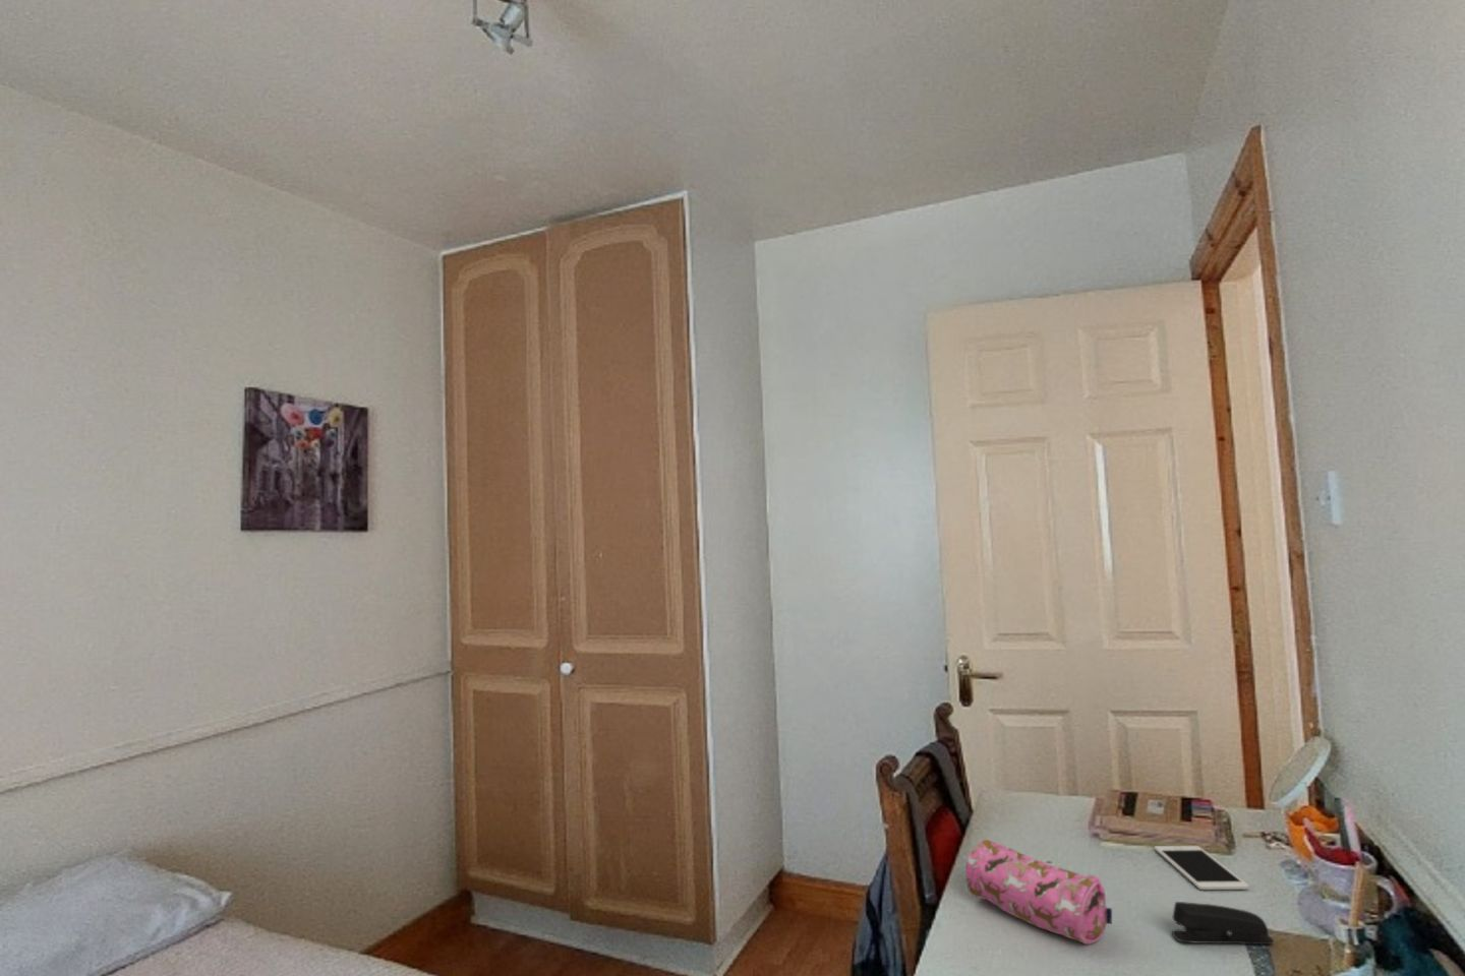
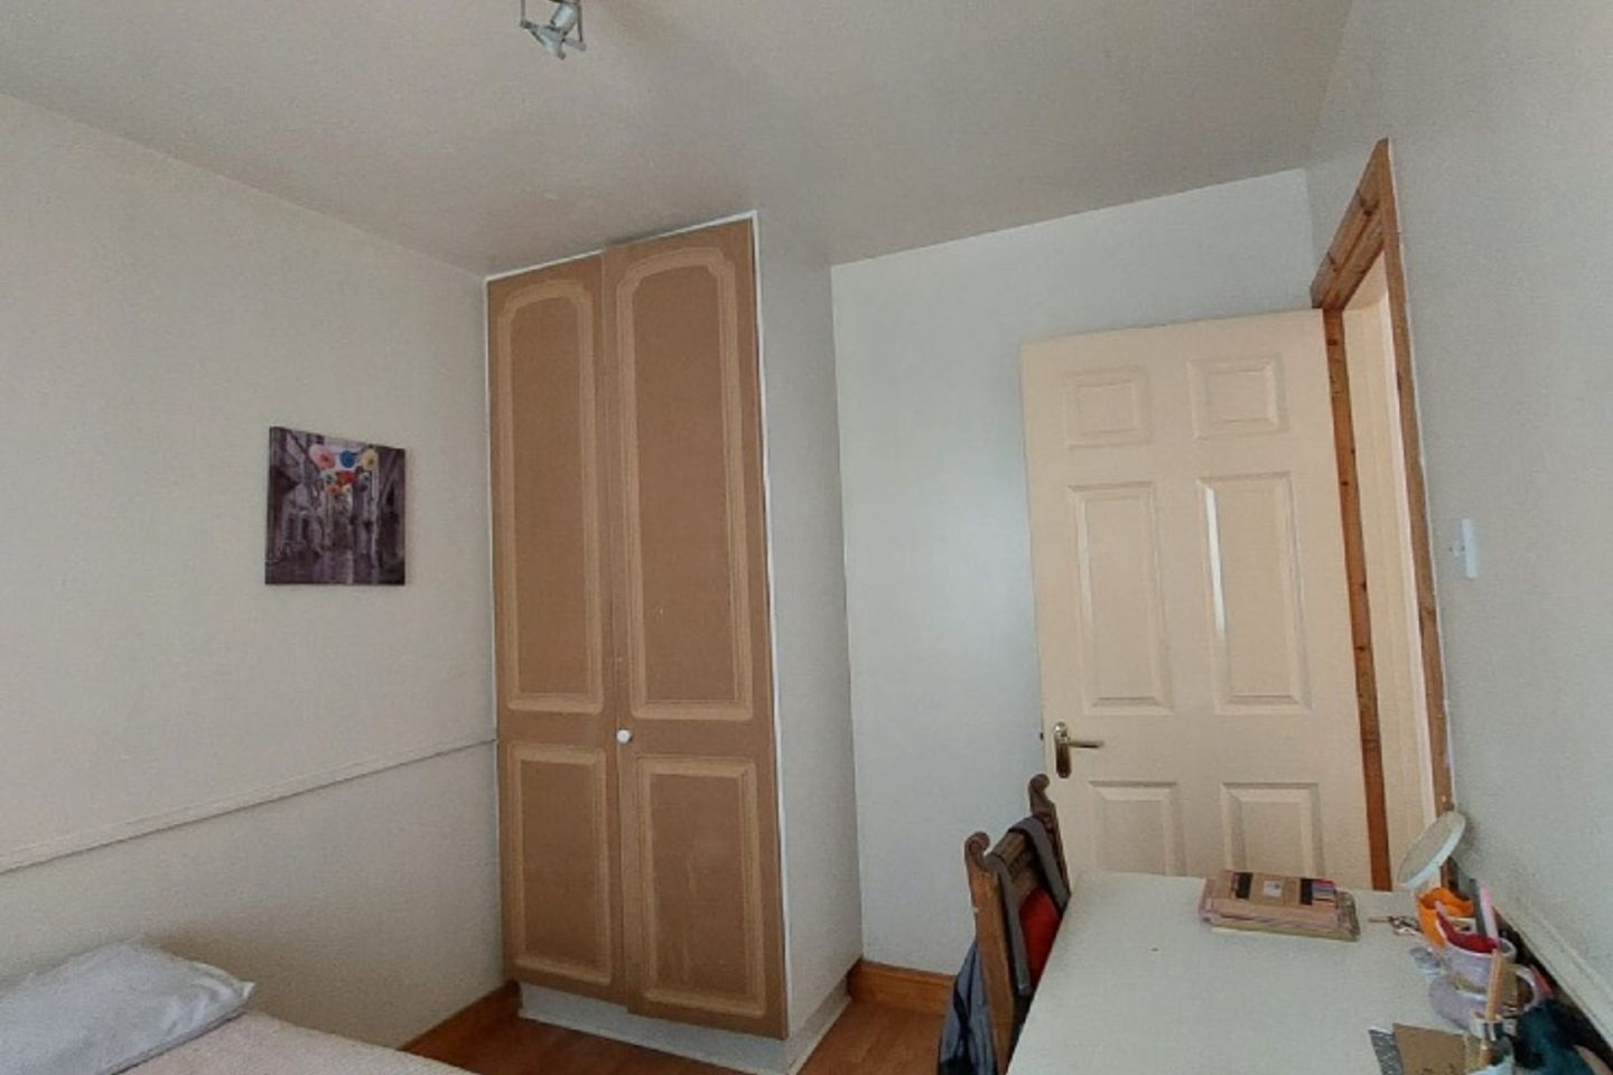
- stapler [1171,901,1274,945]
- cell phone [1153,845,1250,891]
- pencil case [965,839,1113,945]
